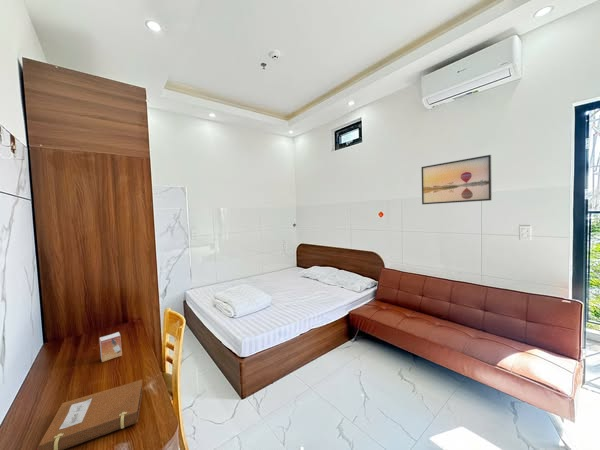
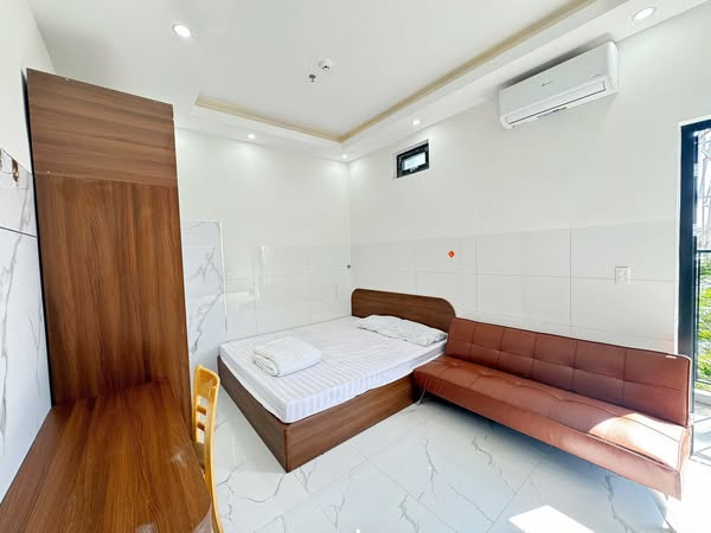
- small box [99,331,123,363]
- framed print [421,154,493,205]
- notebook [36,379,144,450]
